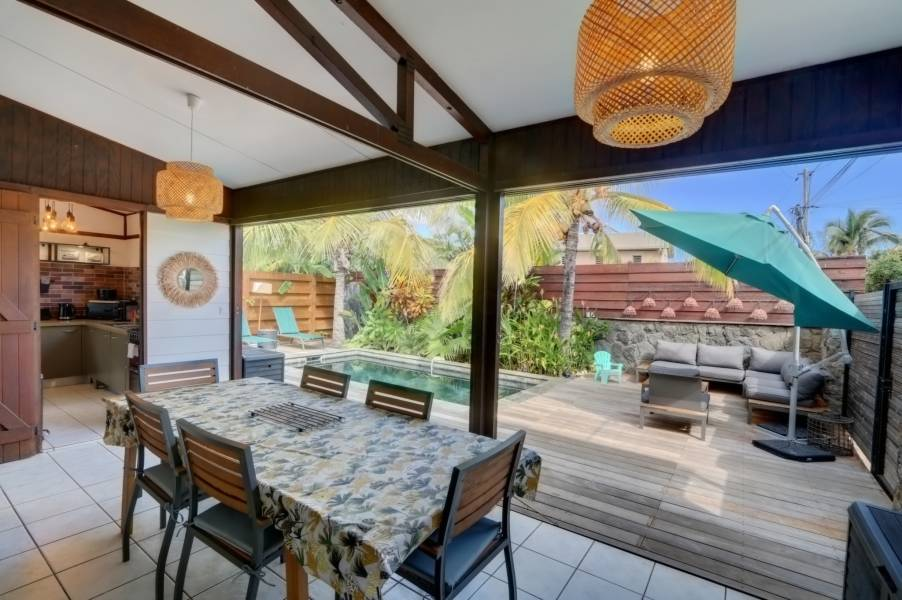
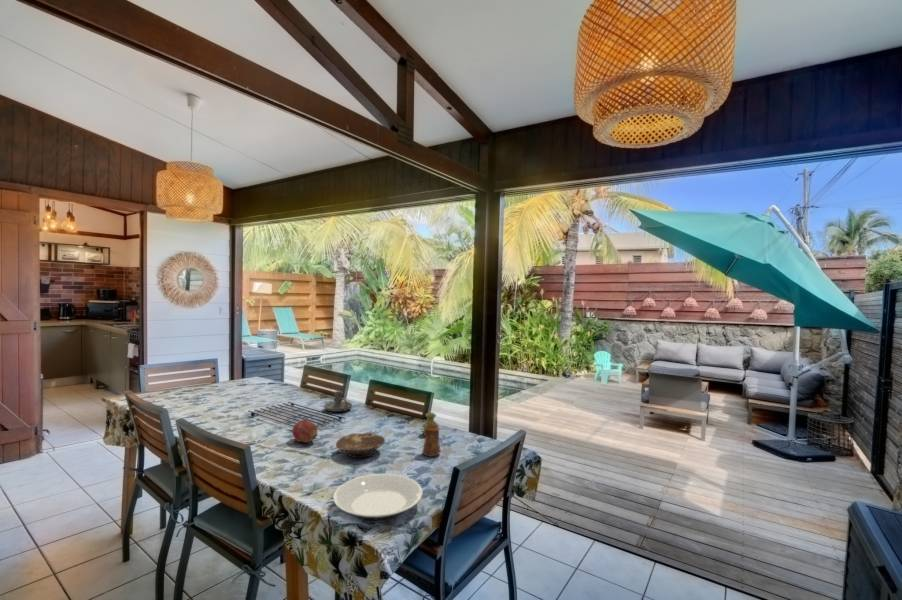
+ candle holder [323,390,353,413]
+ plate [332,473,423,521]
+ cup [422,425,442,458]
+ fruit [291,418,319,444]
+ bowl [335,432,386,459]
+ salt shaker [422,411,440,437]
